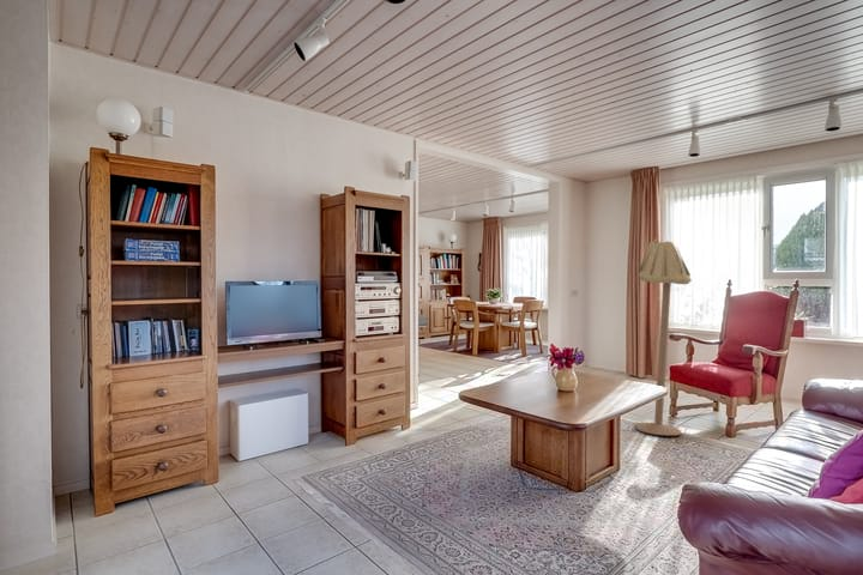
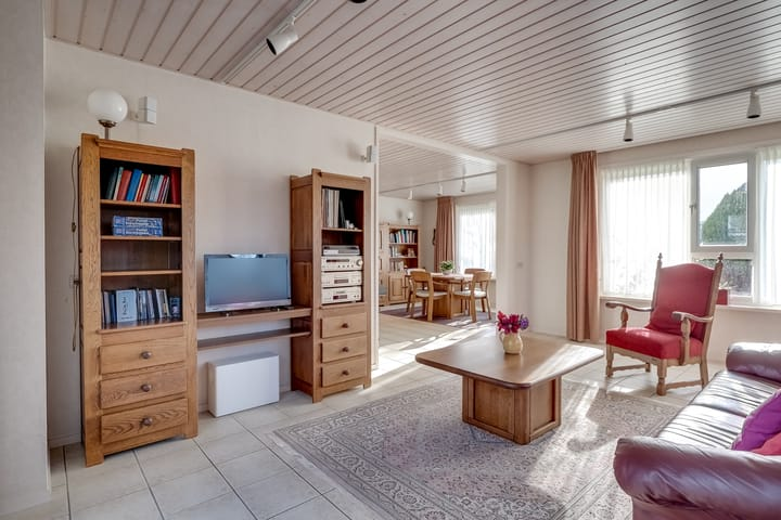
- floor lamp [634,237,693,437]
